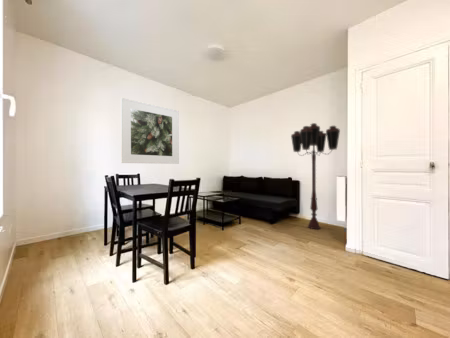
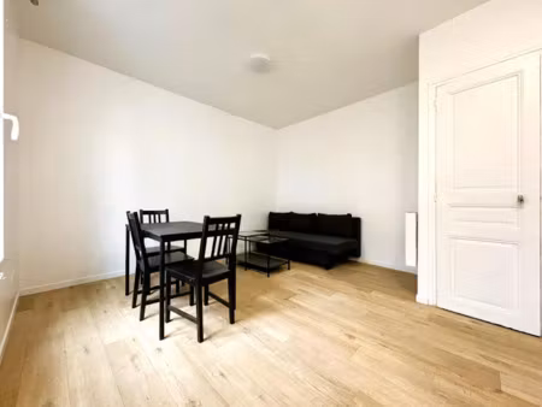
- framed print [120,97,180,165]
- floor lamp [290,122,341,230]
